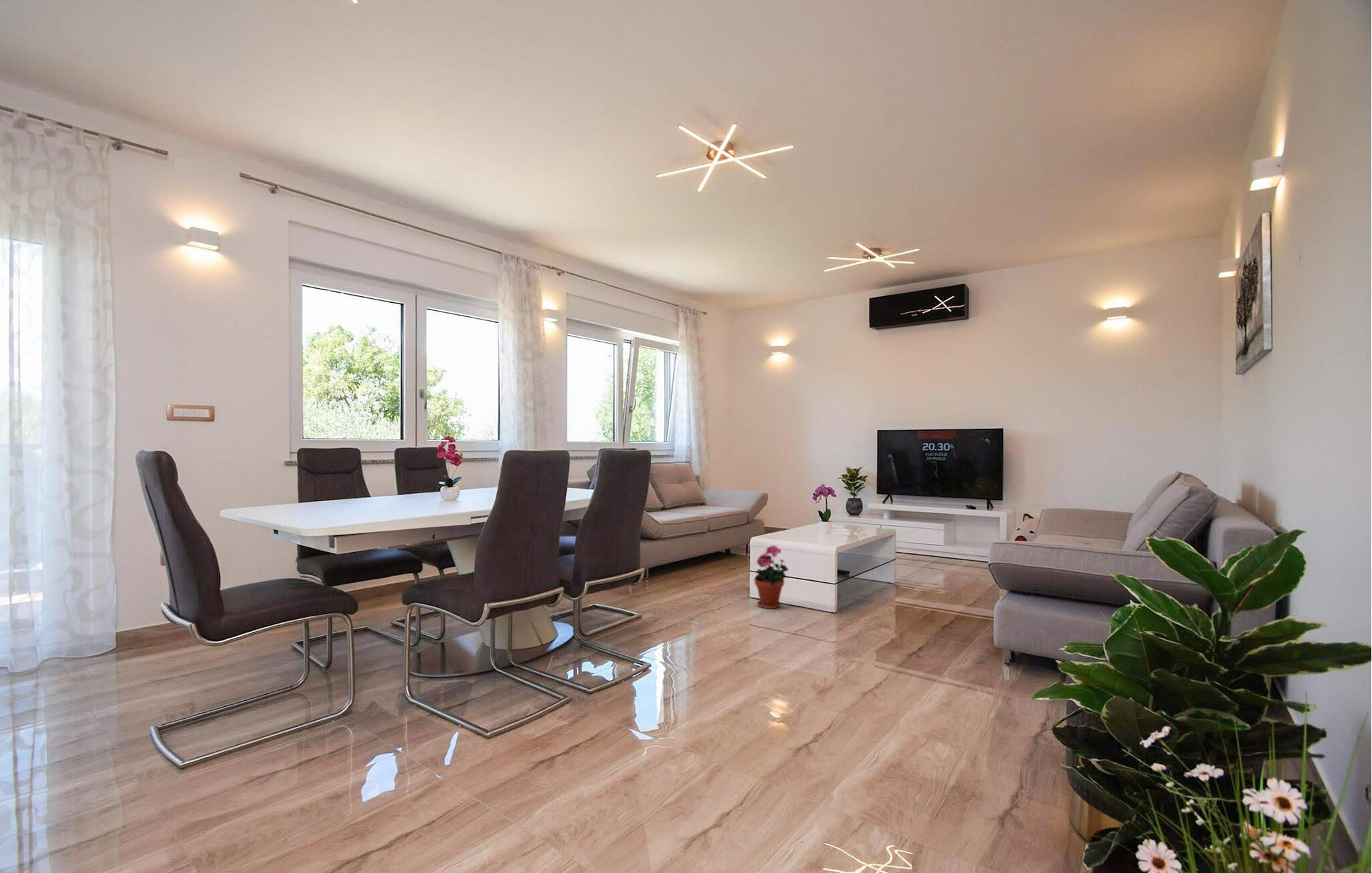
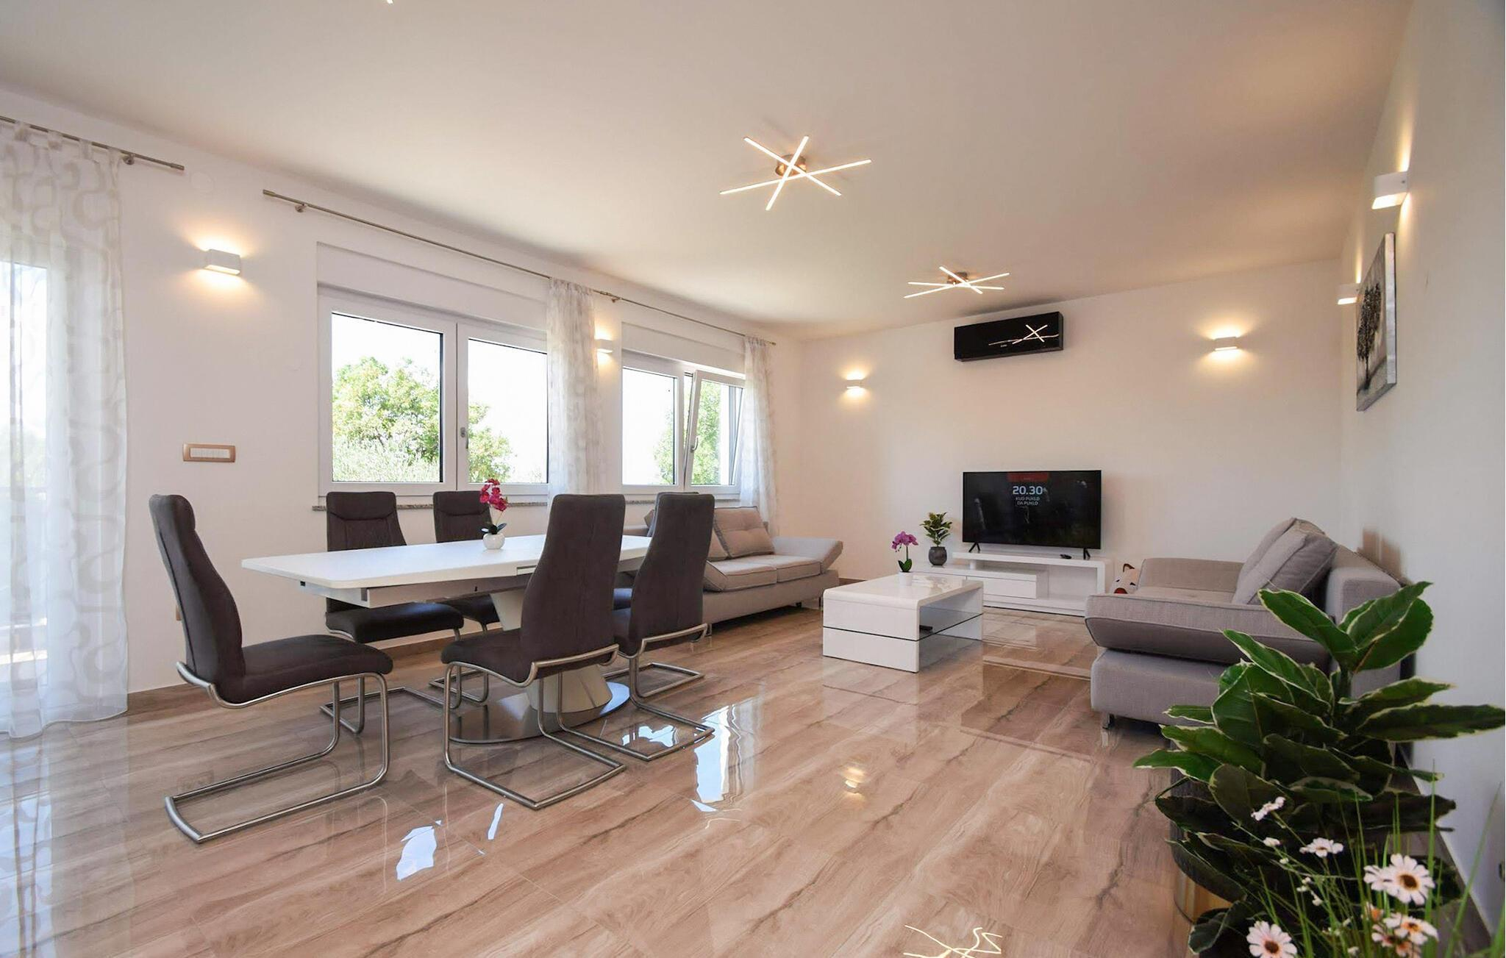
- potted plant [754,545,789,610]
